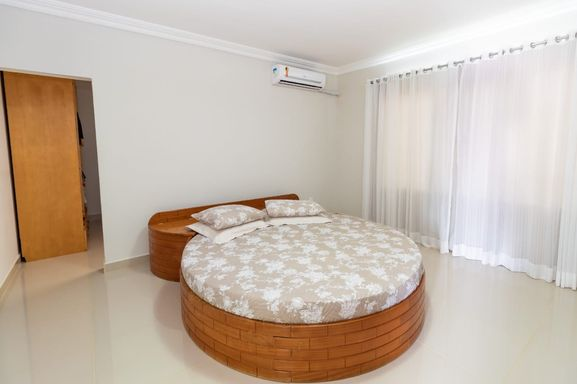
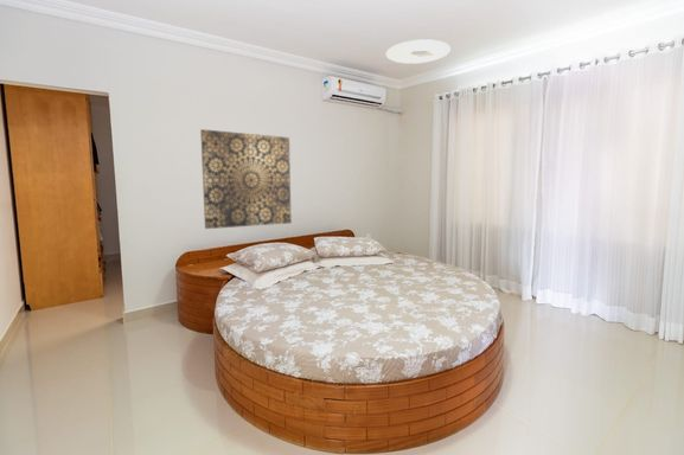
+ wall art [199,128,293,230]
+ ceiling light [385,38,452,65]
